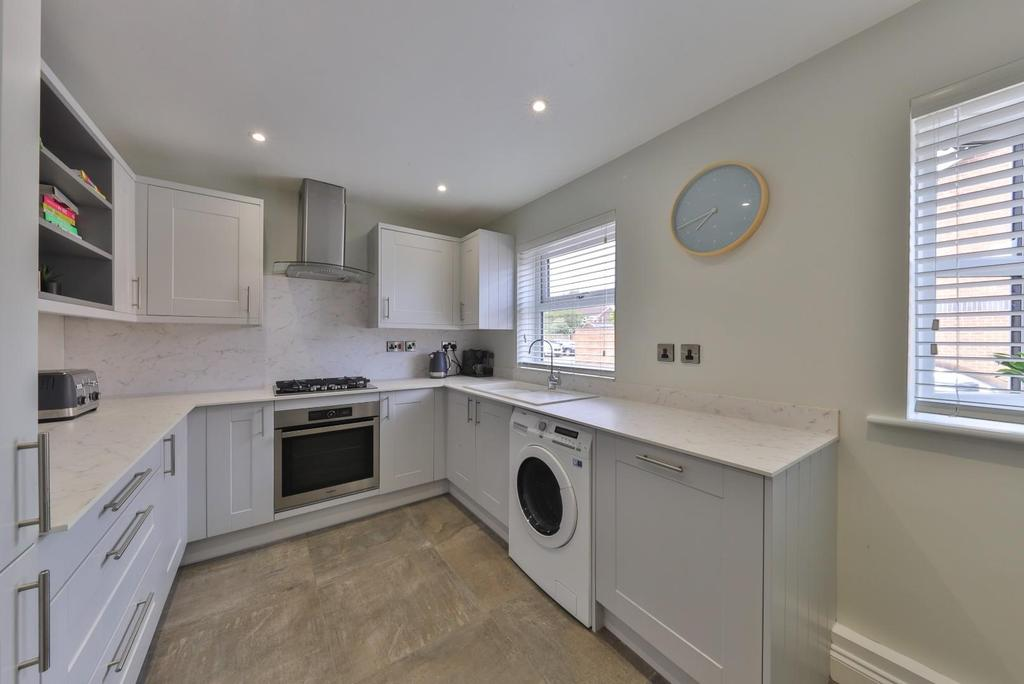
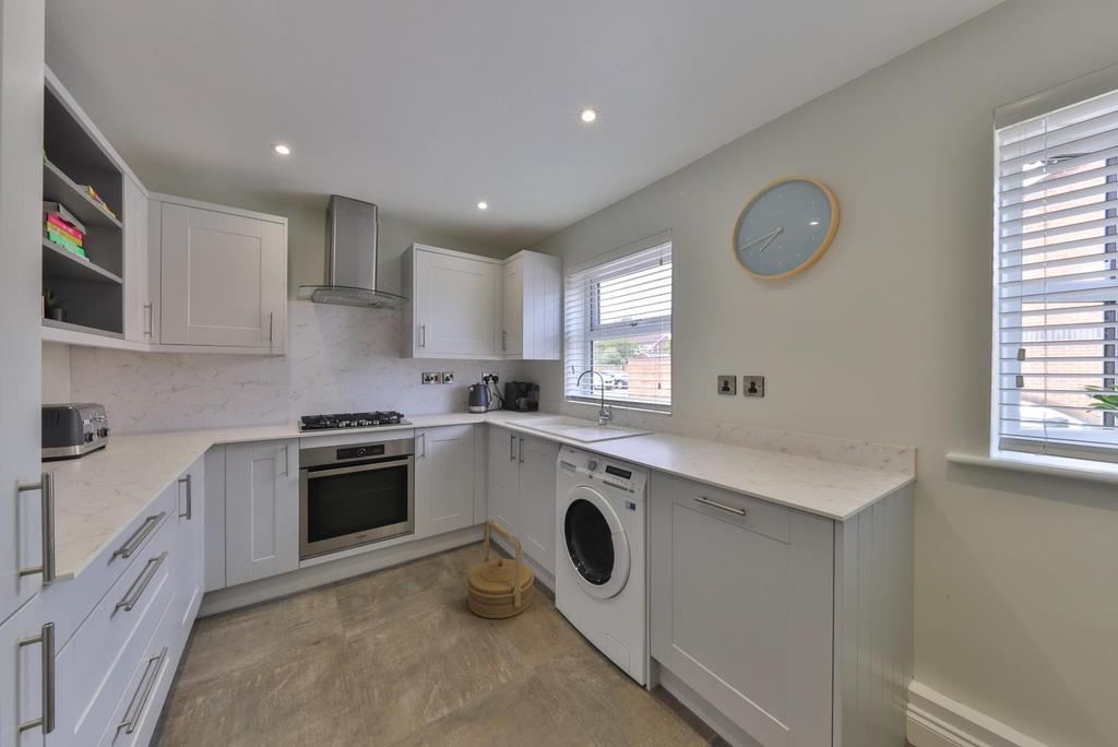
+ woven basket [465,518,535,619]
